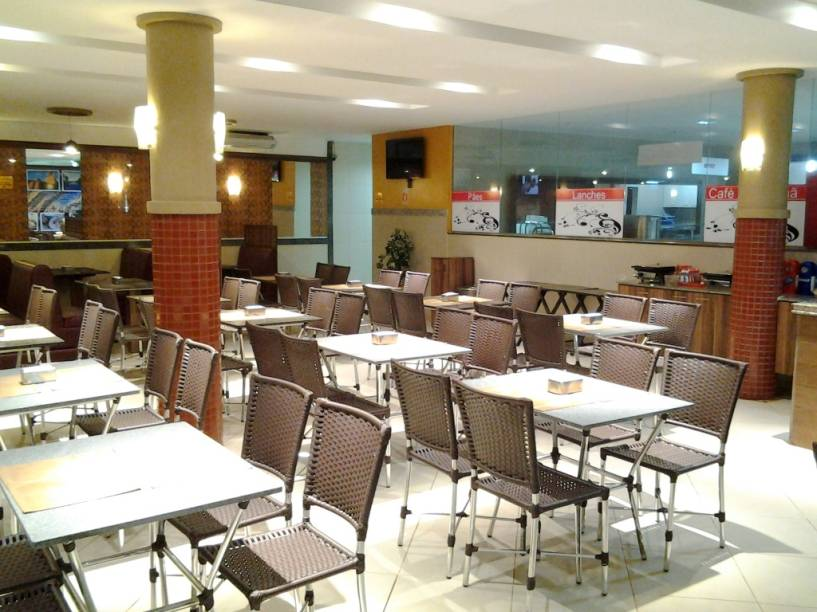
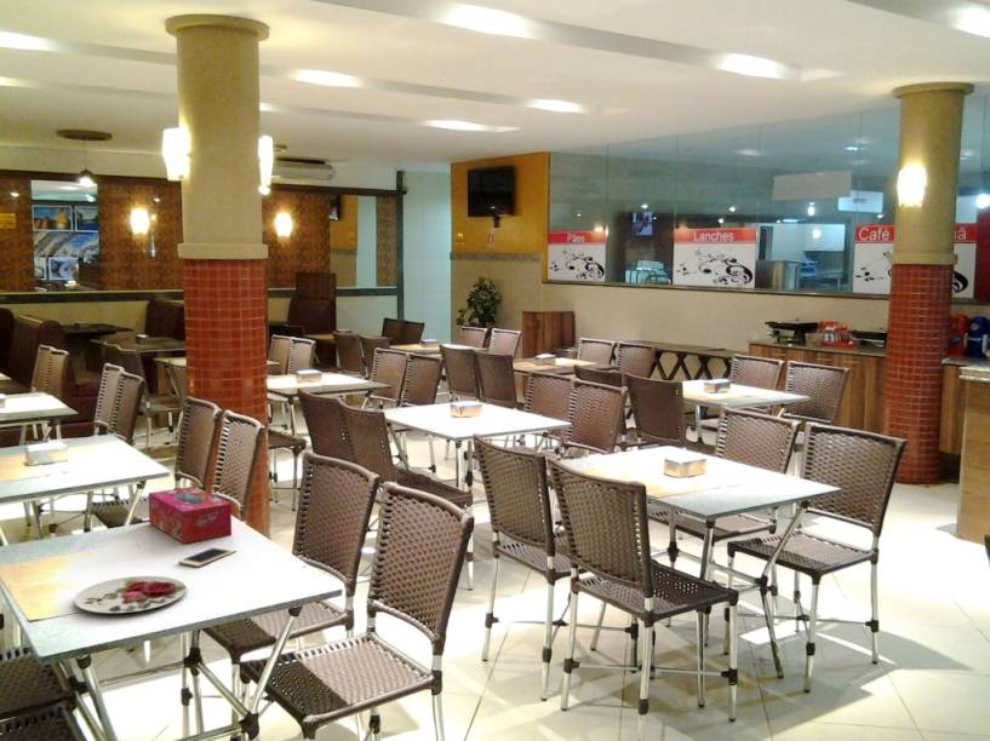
+ tissue box [148,486,233,545]
+ cell phone [177,545,238,568]
+ plate [73,575,188,614]
